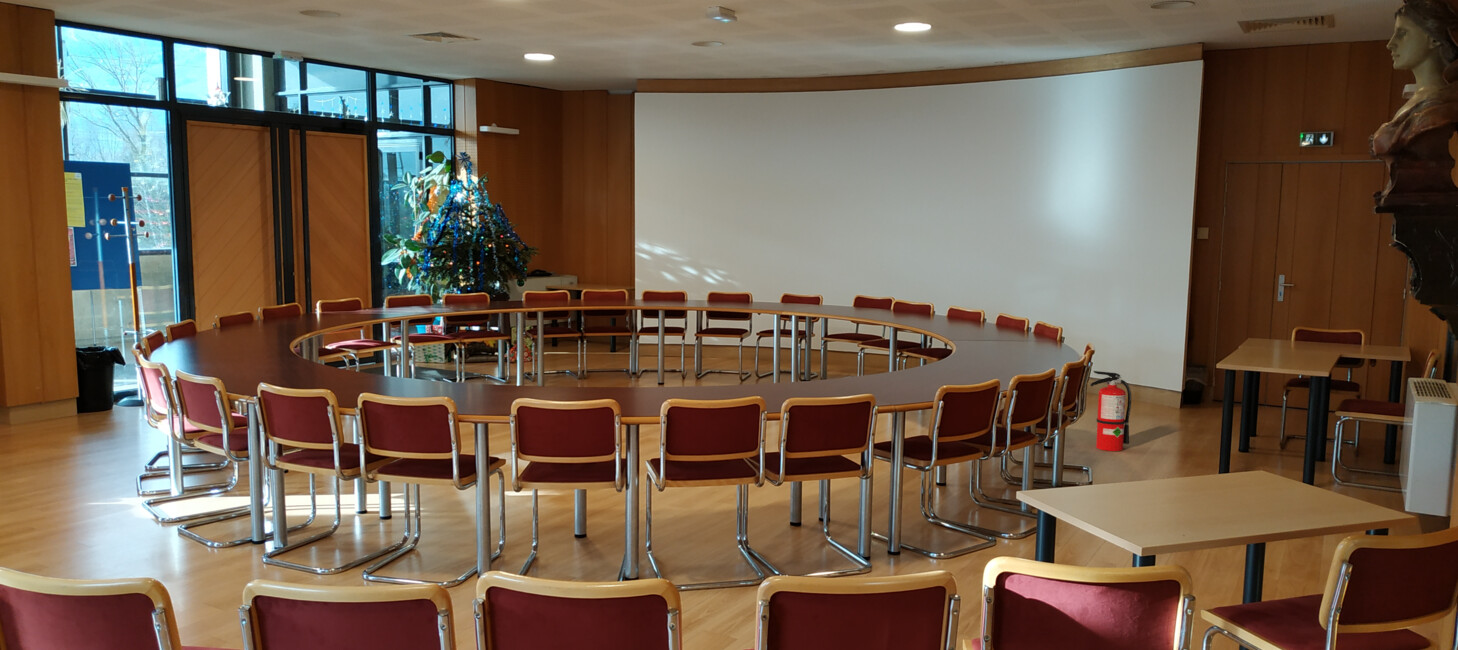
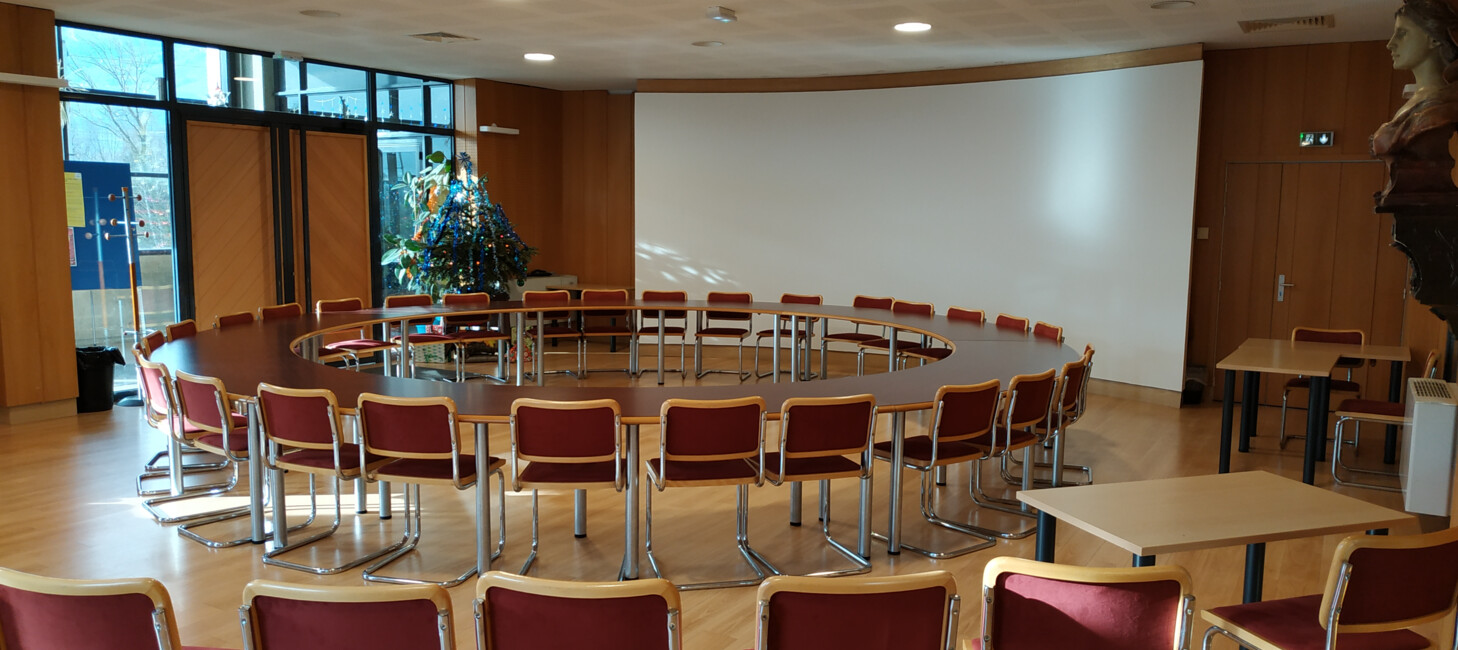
- fire extinguisher [1089,370,1132,452]
